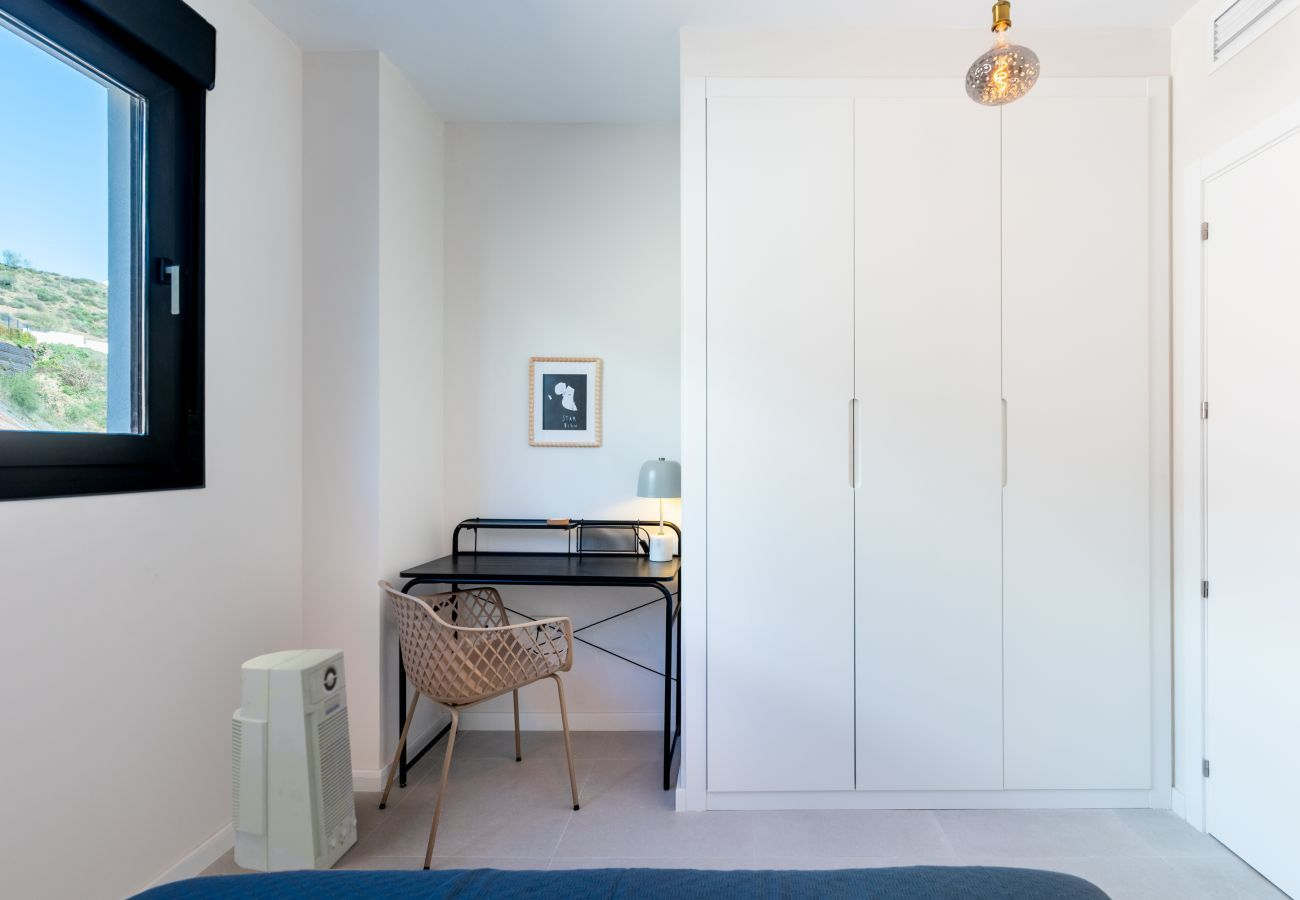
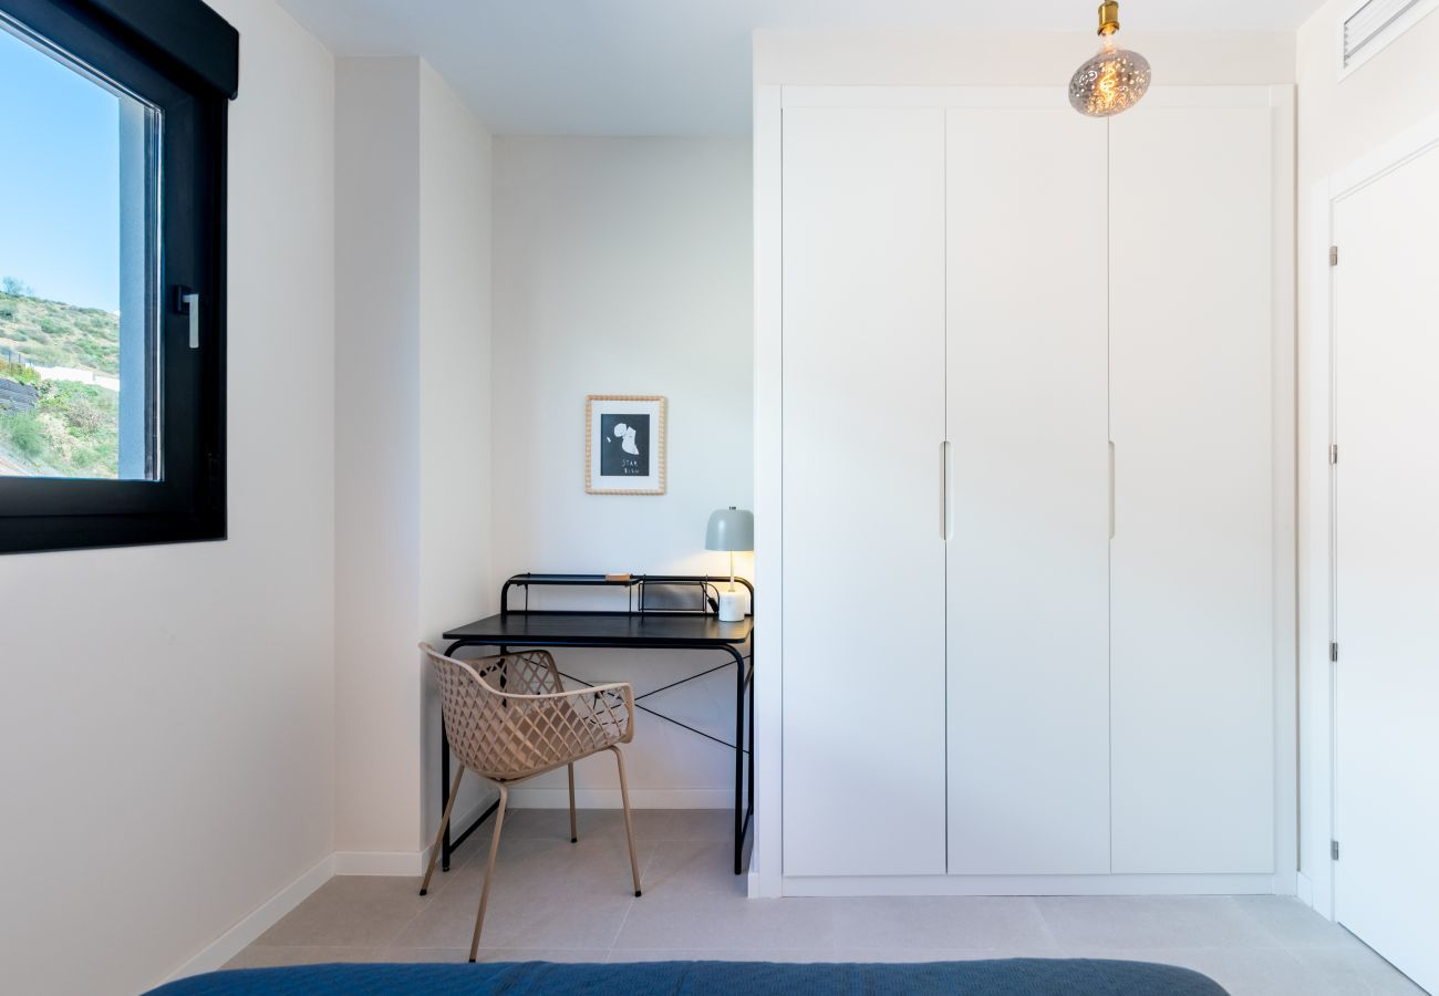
- air purifier [231,648,358,873]
